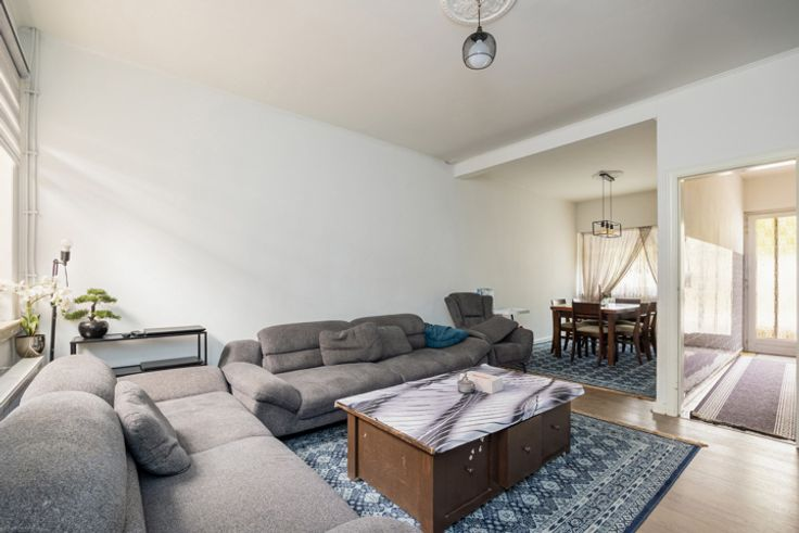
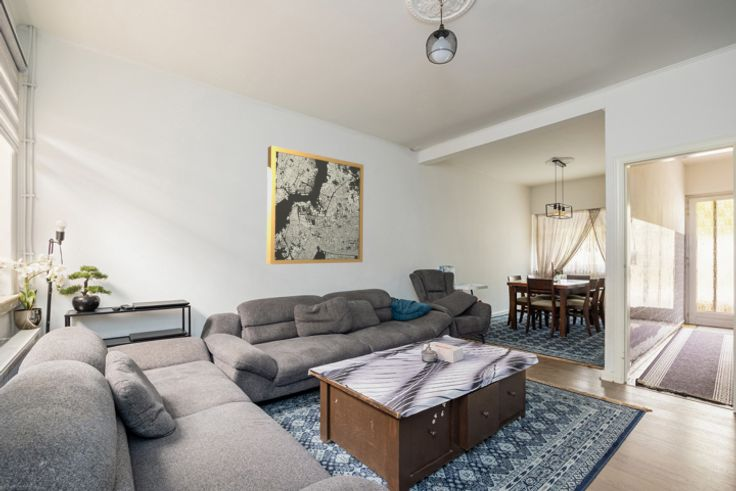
+ wall art [266,145,365,265]
